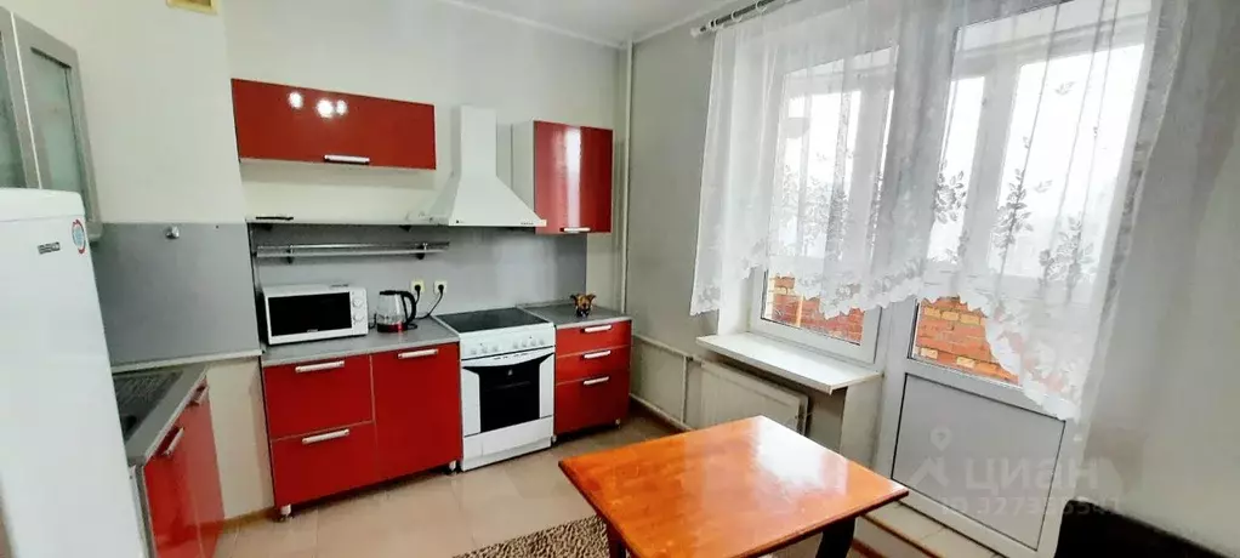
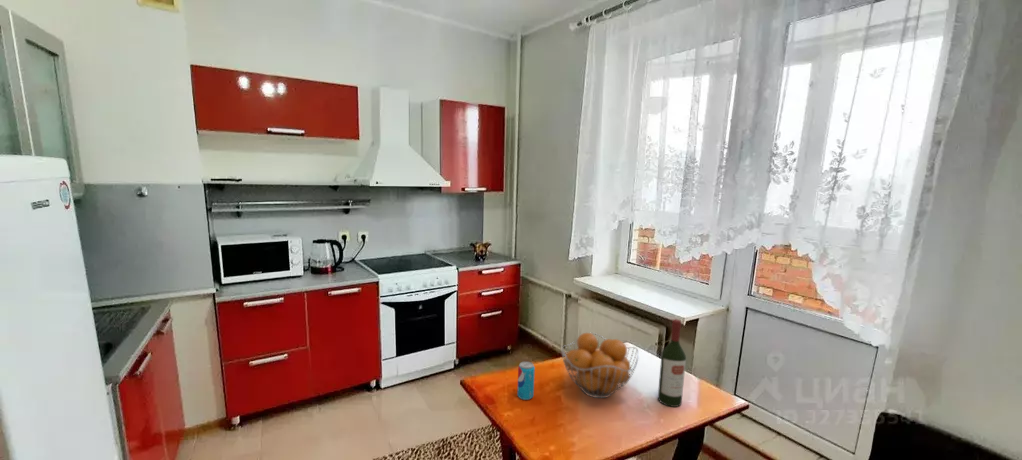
+ beverage can [516,361,536,401]
+ wine bottle [657,318,687,408]
+ fruit basket [560,332,640,399]
